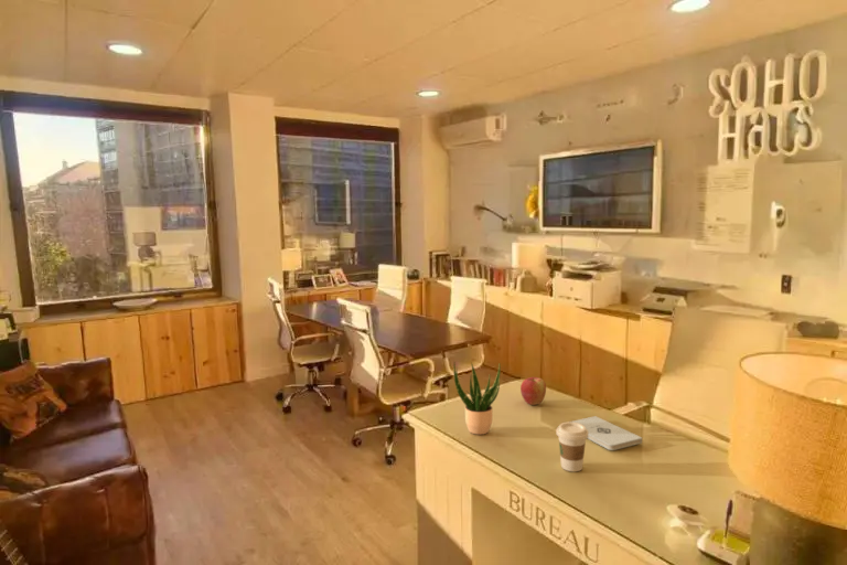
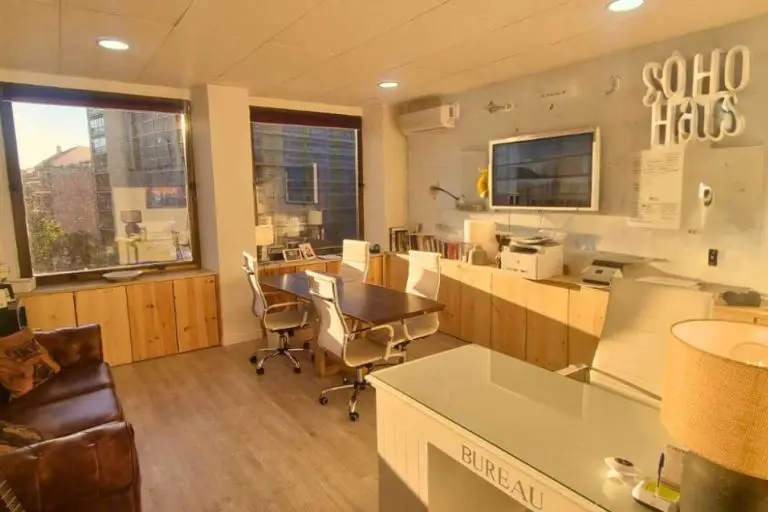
- coffee cup [555,420,588,472]
- notepad [570,415,643,451]
- potted plant [453,362,502,436]
- apple [519,376,547,406]
